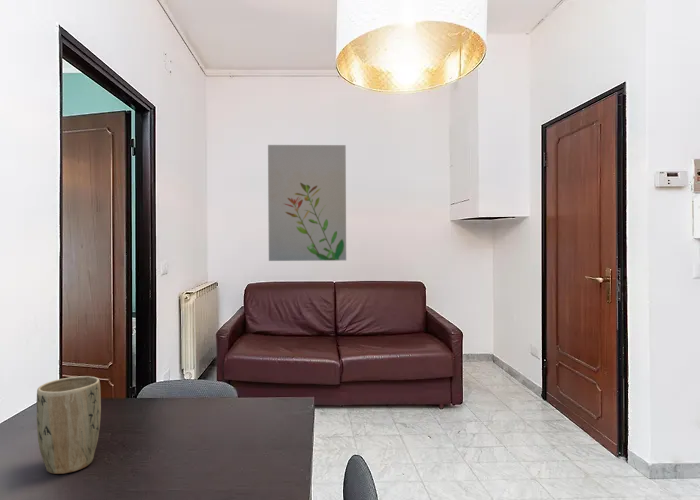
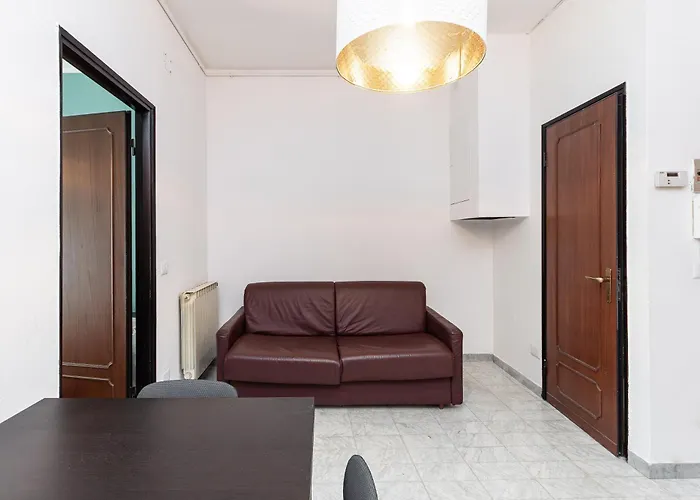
- plant pot [36,375,102,475]
- wall art [267,144,347,262]
